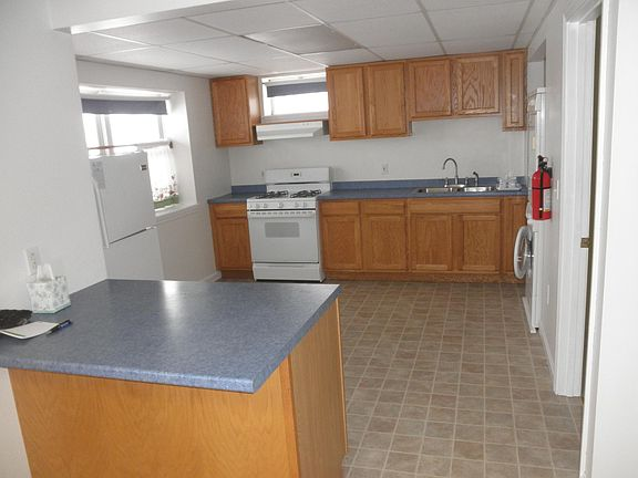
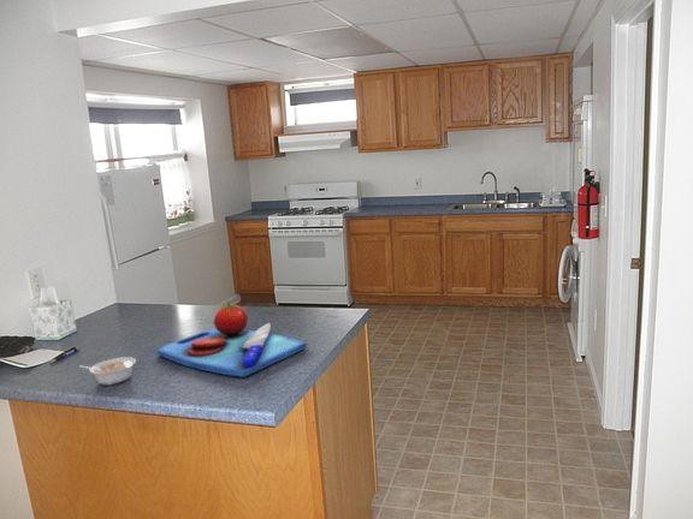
+ chopping board [155,297,307,378]
+ legume [78,356,137,387]
